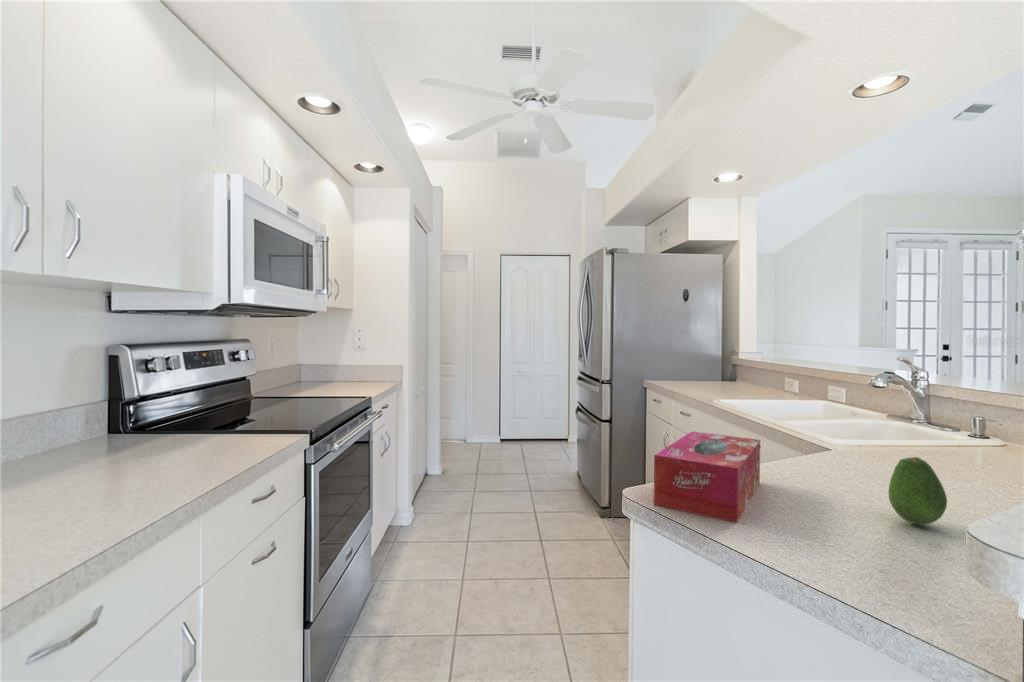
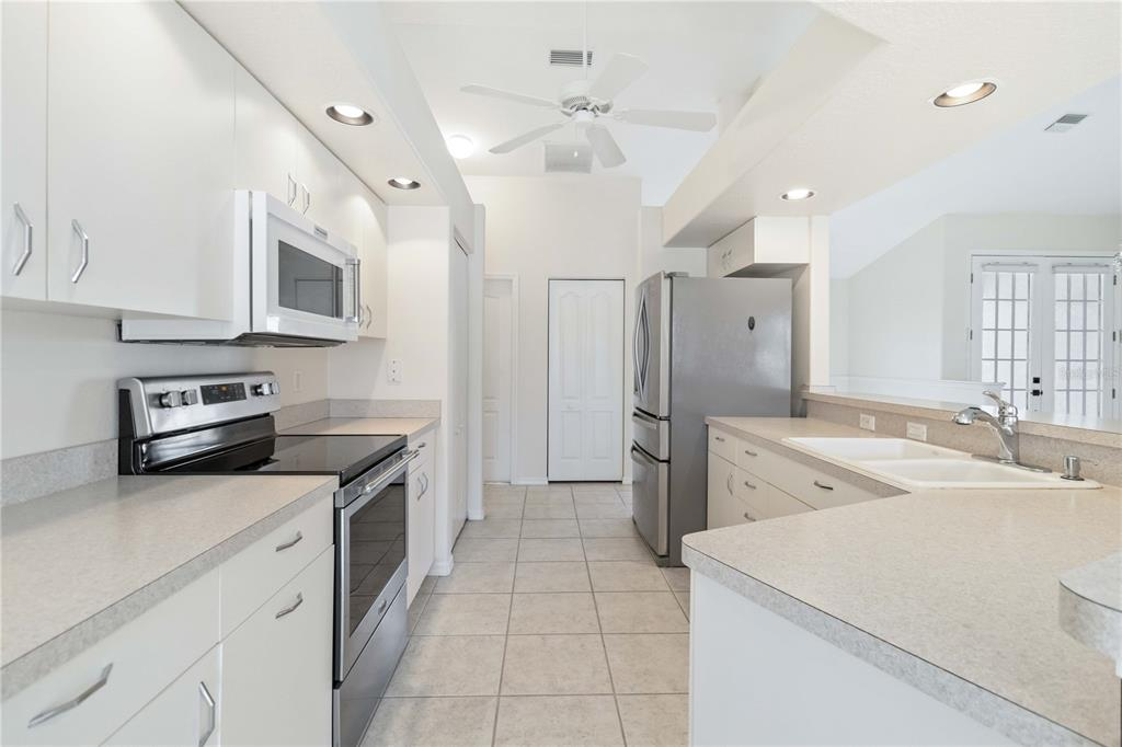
- tissue box [652,430,761,524]
- fruit [887,456,948,526]
